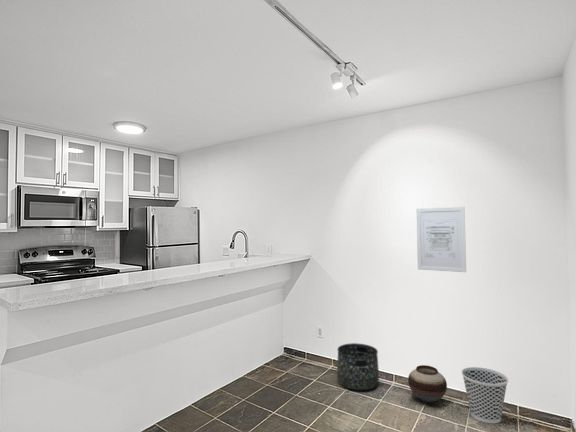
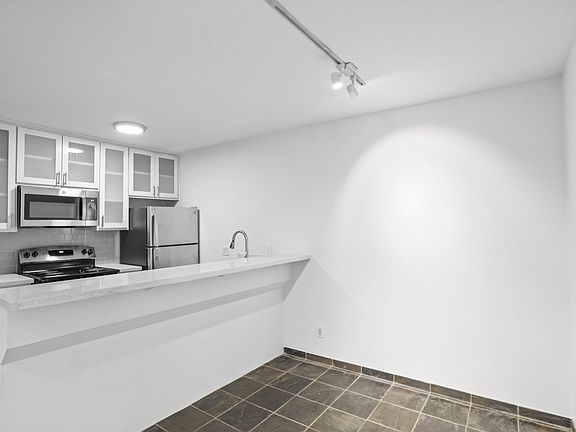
- wall art [415,206,467,273]
- vase [407,364,448,404]
- wastebasket [461,366,509,424]
- basket [336,342,380,391]
